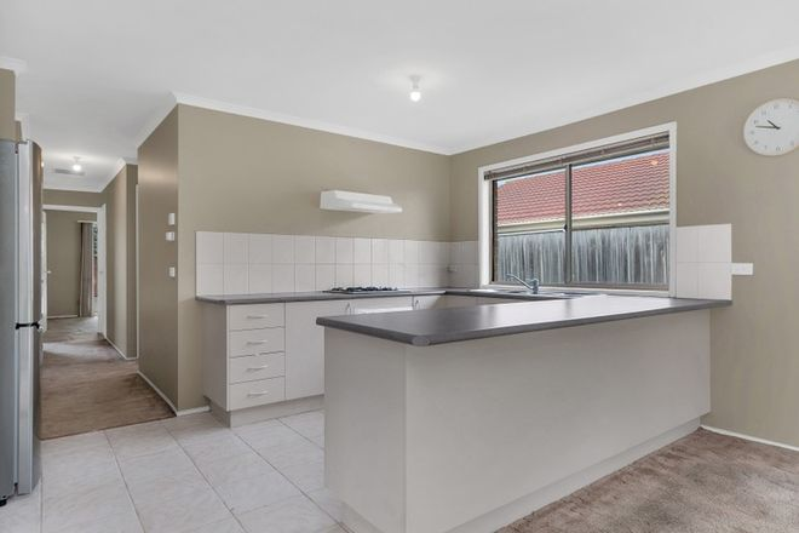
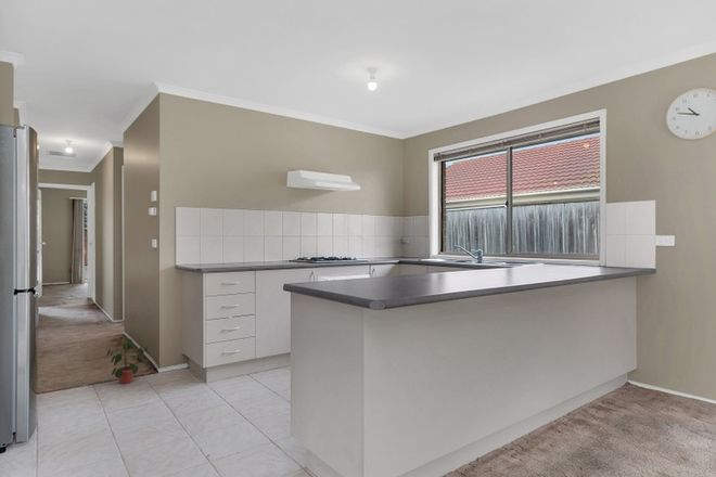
+ potted plant [105,338,150,385]
